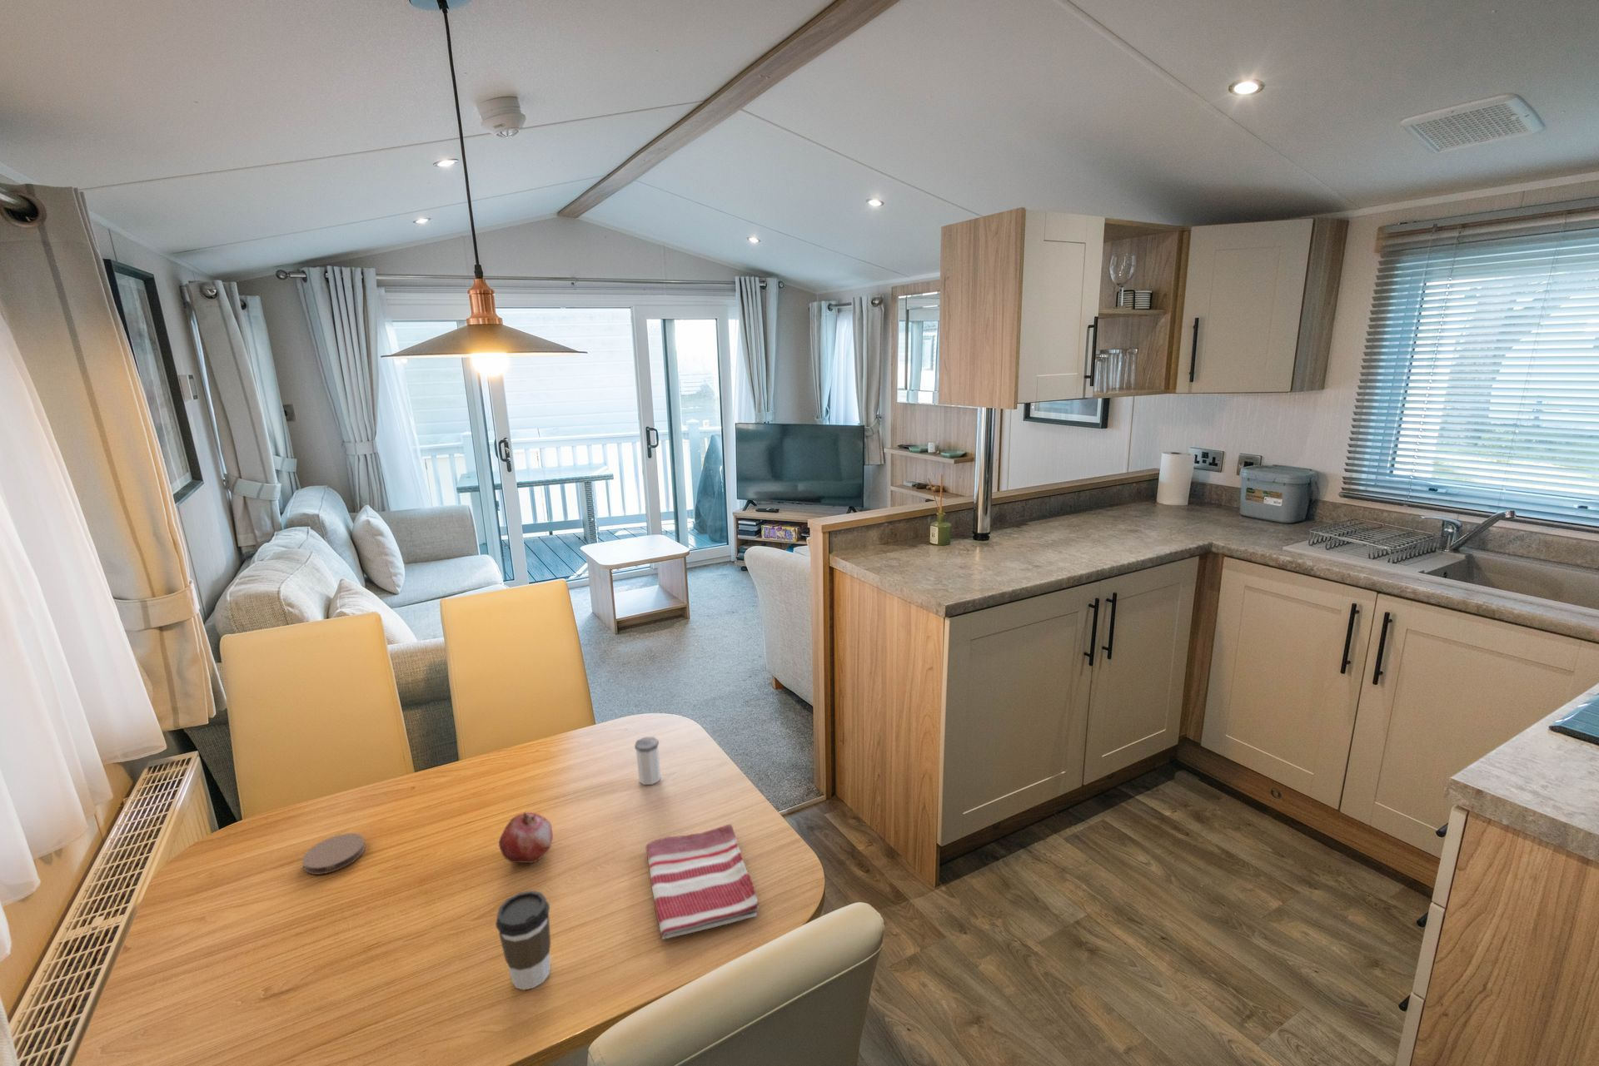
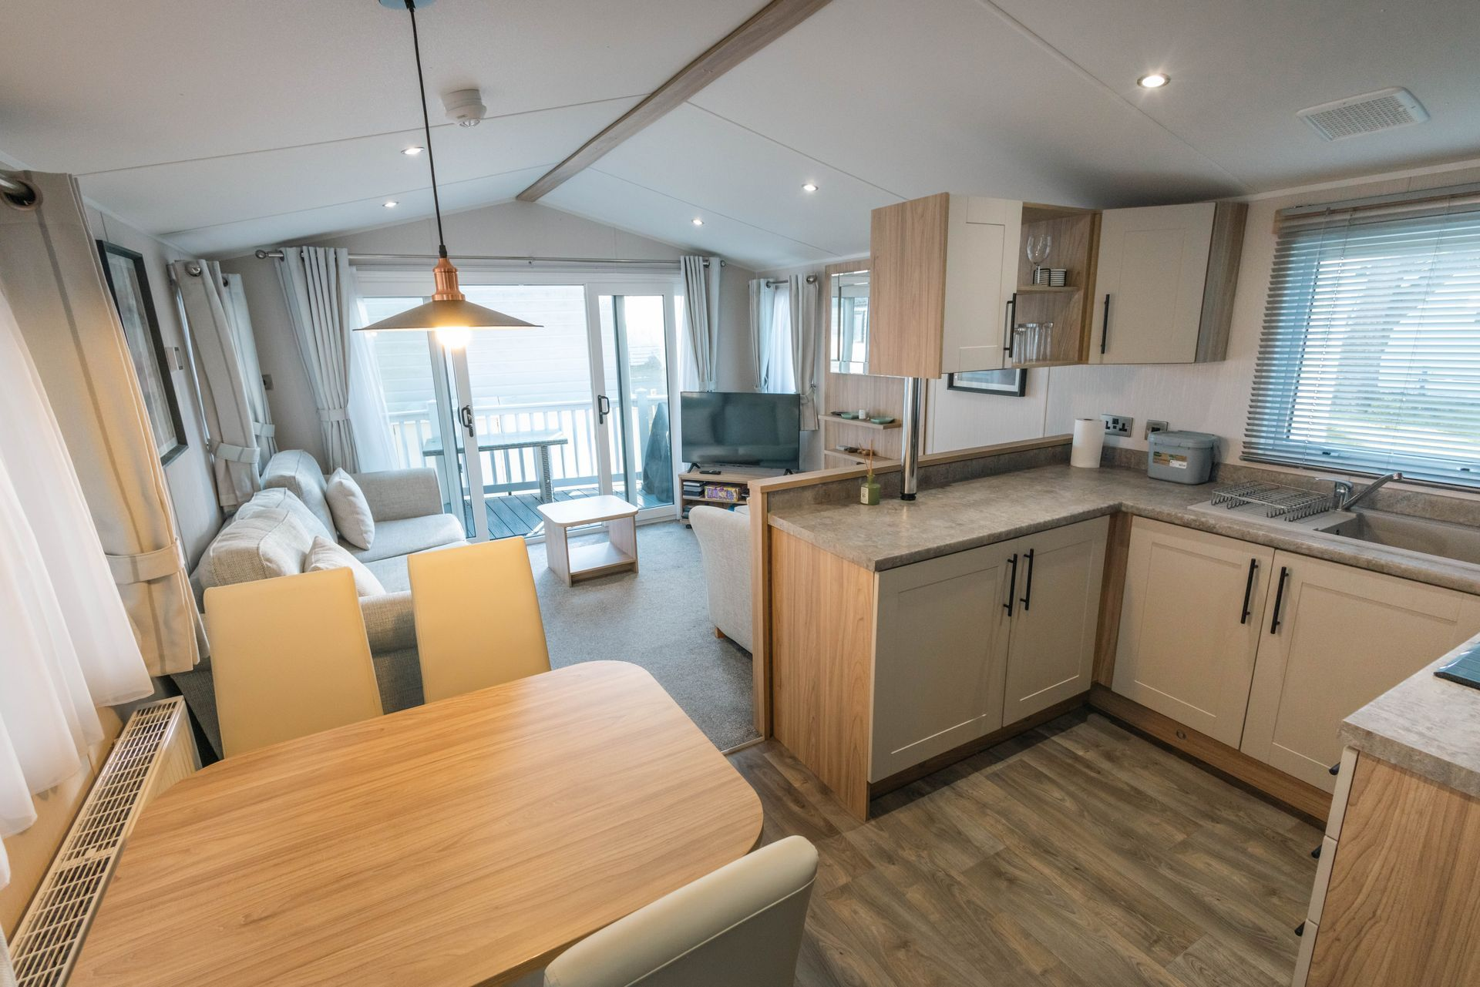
- dish towel [644,823,761,940]
- coffee cup [494,890,551,991]
- salt shaker [633,736,661,785]
- coaster [301,832,367,876]
- fruit [498,810,554,864]
